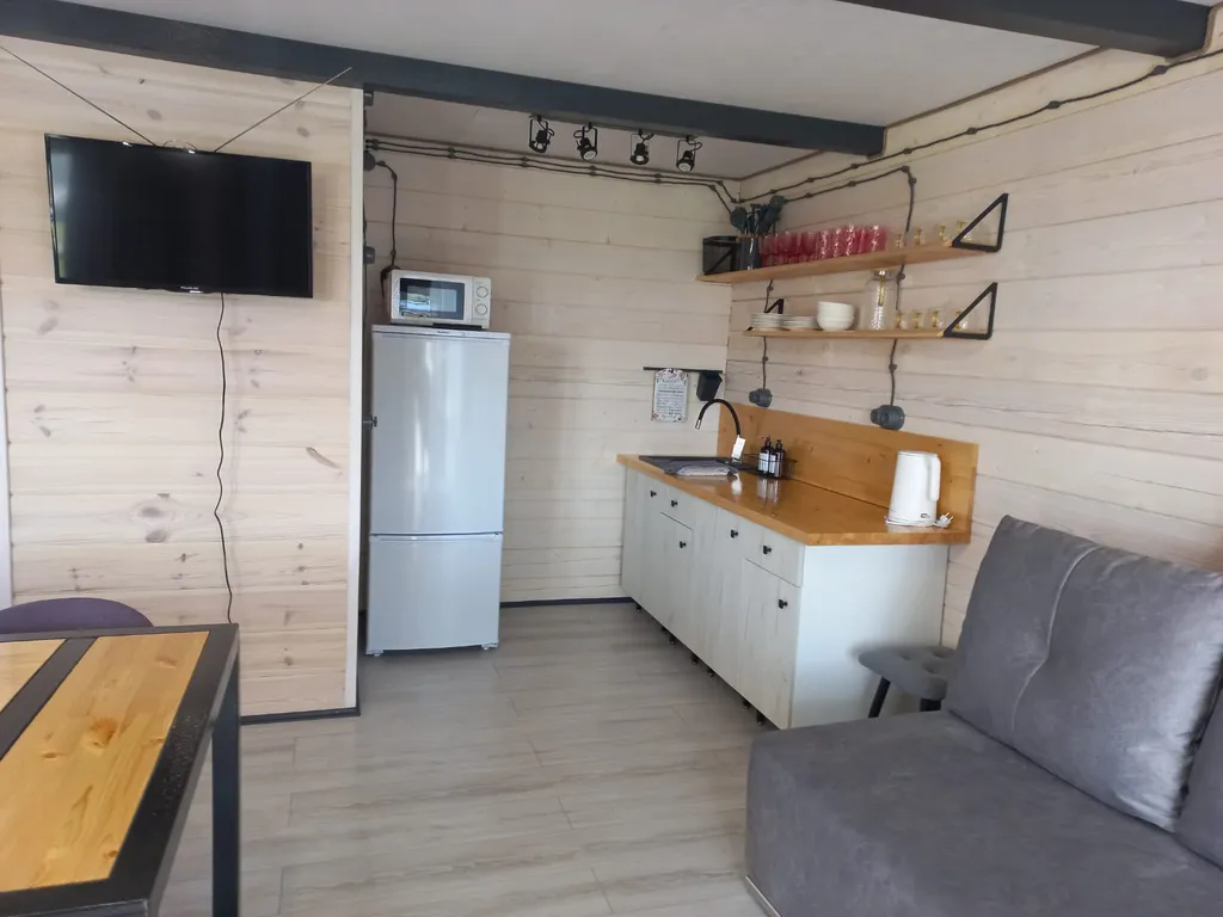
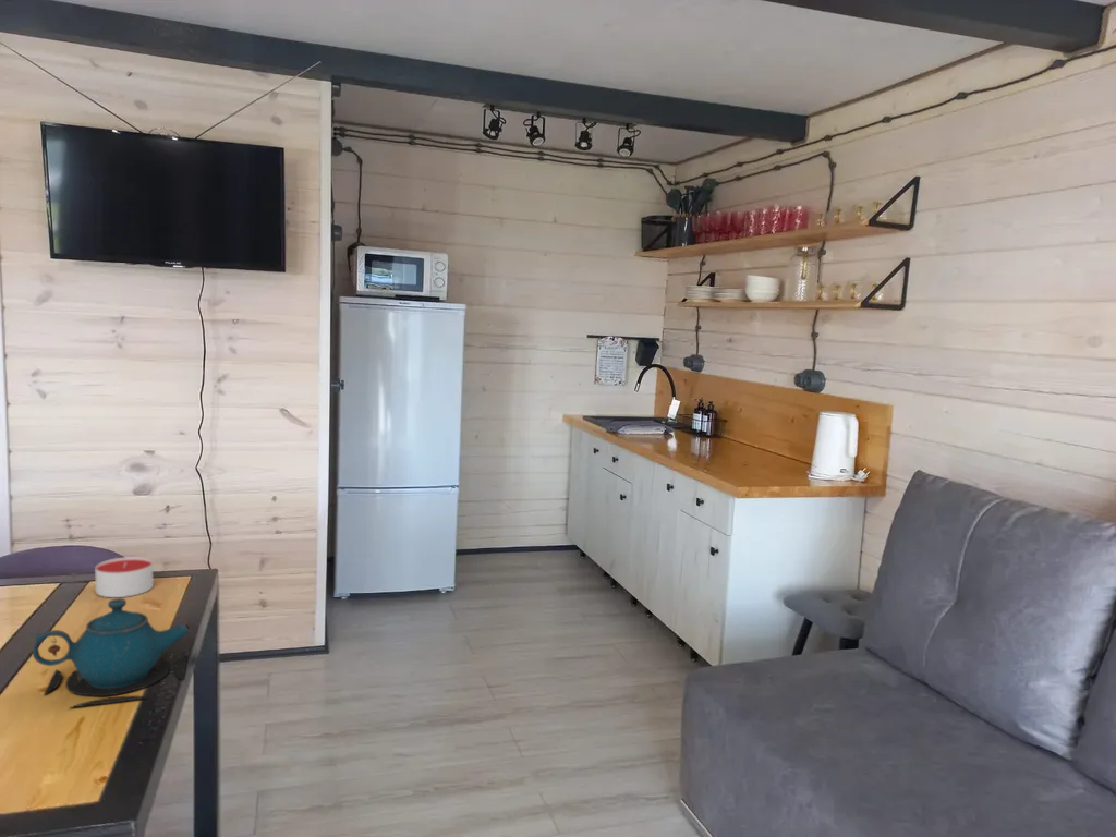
+ teapot [32,597,192,709]
+ candle [94,556,154,598]
